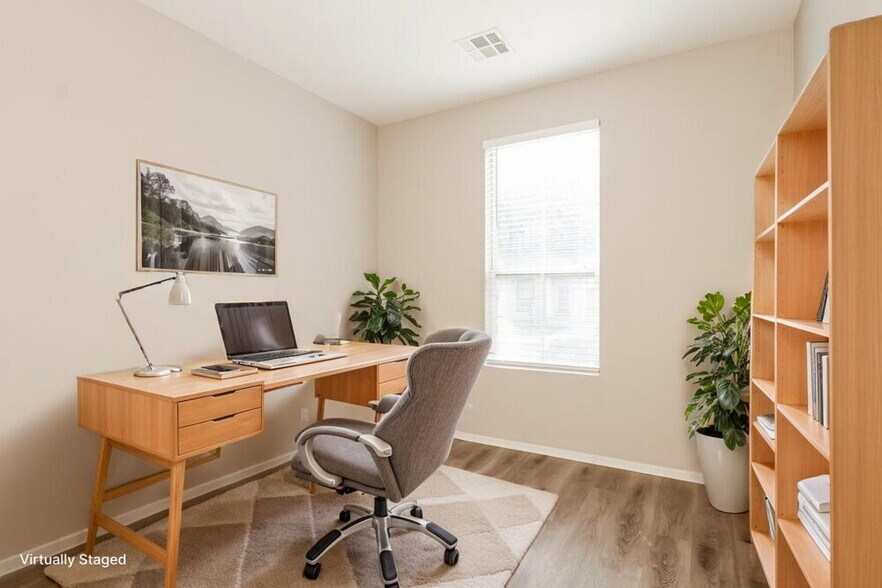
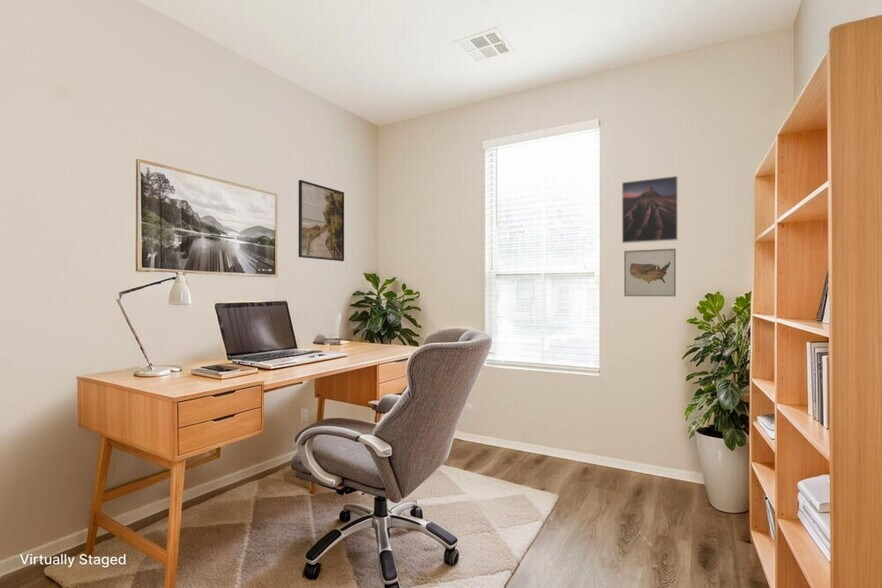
+ wall art [623,248,677,297]
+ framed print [298,179,345,262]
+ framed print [621,175,679,244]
